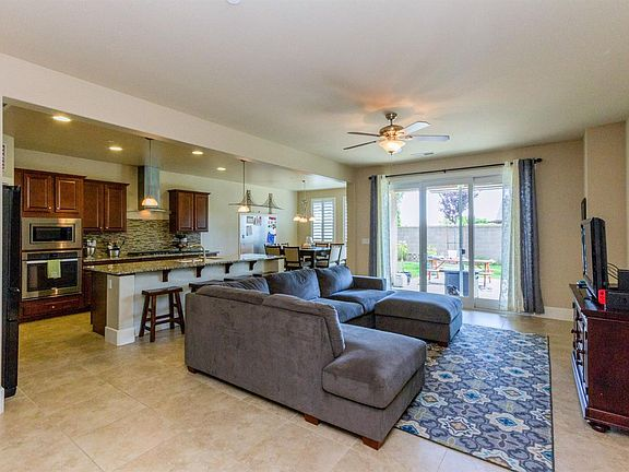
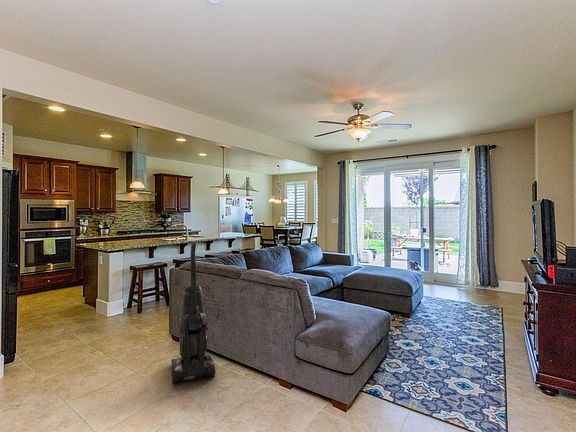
+ vacuum cleaner [171,242,216,385]
